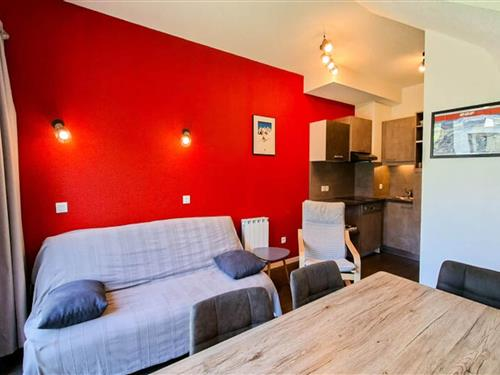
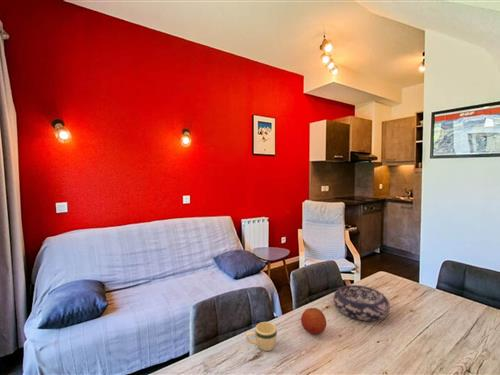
+ mug [245,321,278,352]
+ fruit [300,307,327,335]
+ decorative bowl [333,284,391,322]
